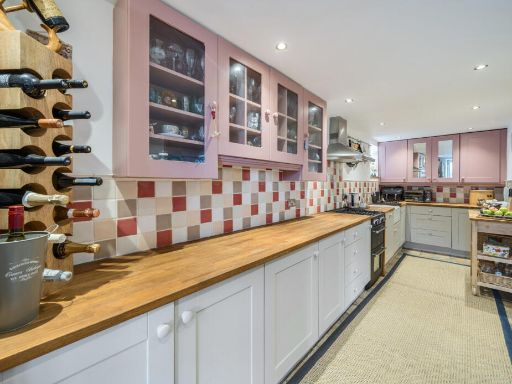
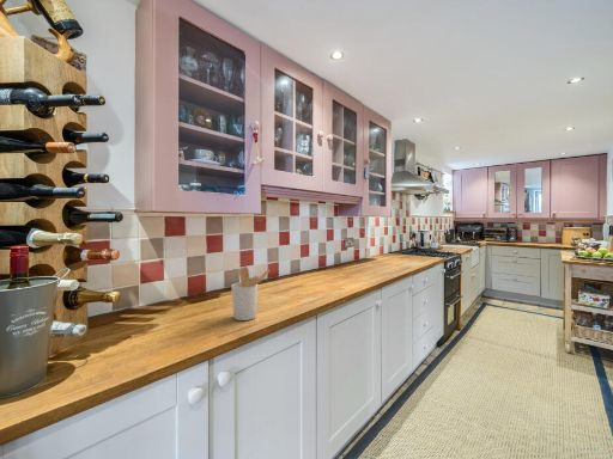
+ utensil holder [230,265,271,322]
